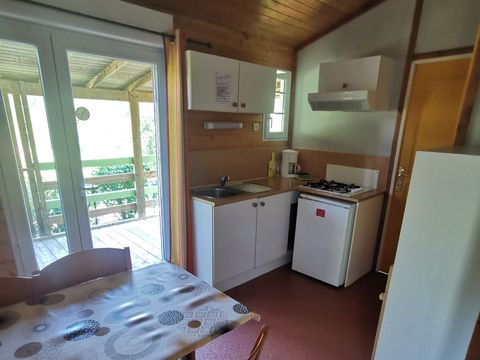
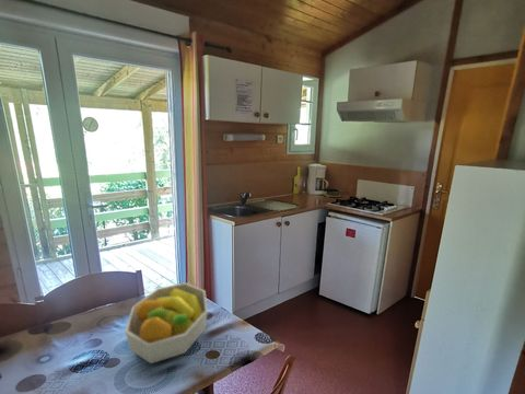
+ fruit bowl [124,281,209,364]
